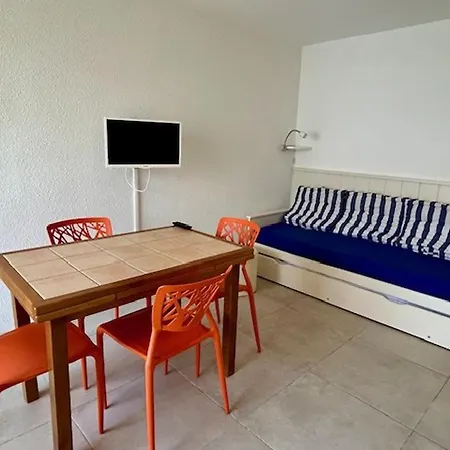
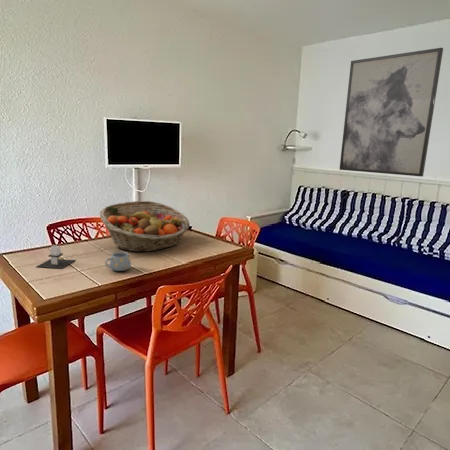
+ fruit basket [99,200,191,253]
+ wall art [339,47,444,178]
+ architectural model [35,244,76,270]
+ mug [104,251,132,272]
